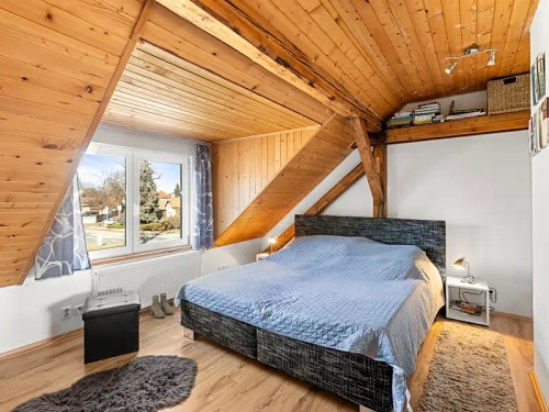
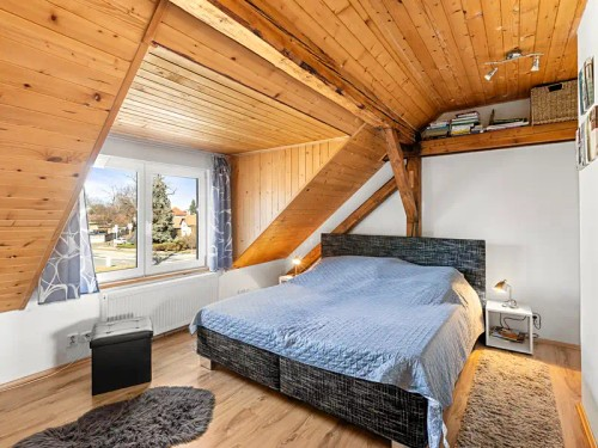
- boots [149,292,175,319]
